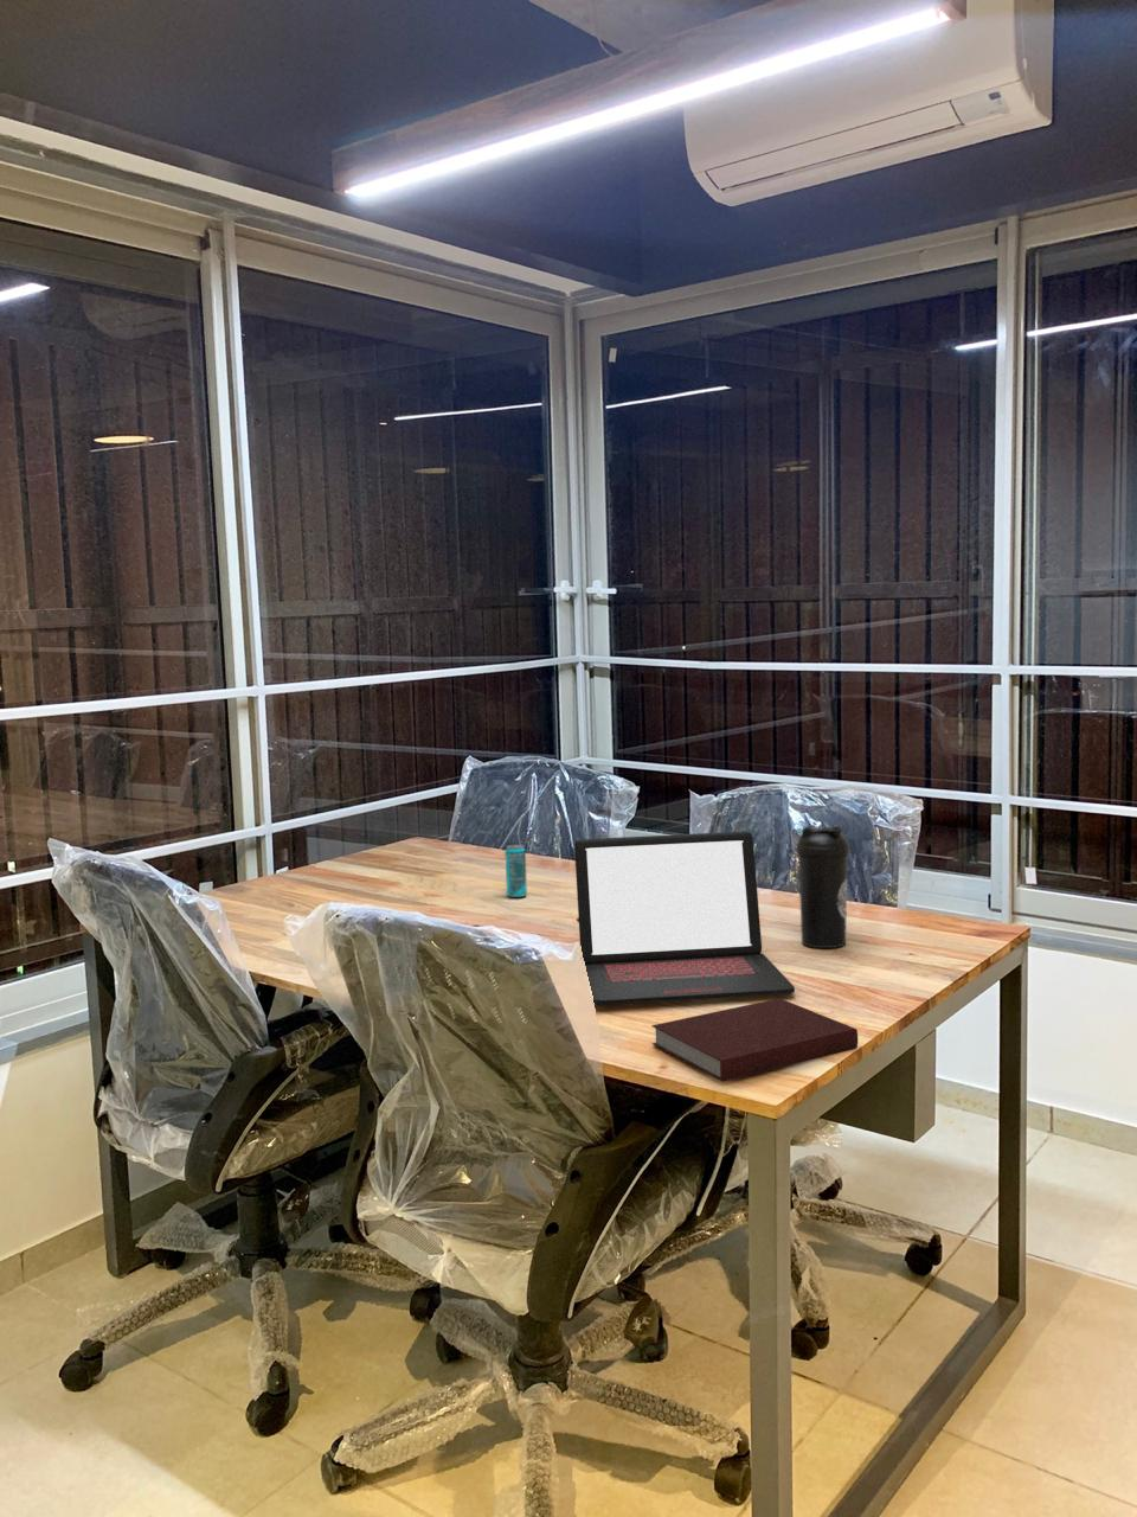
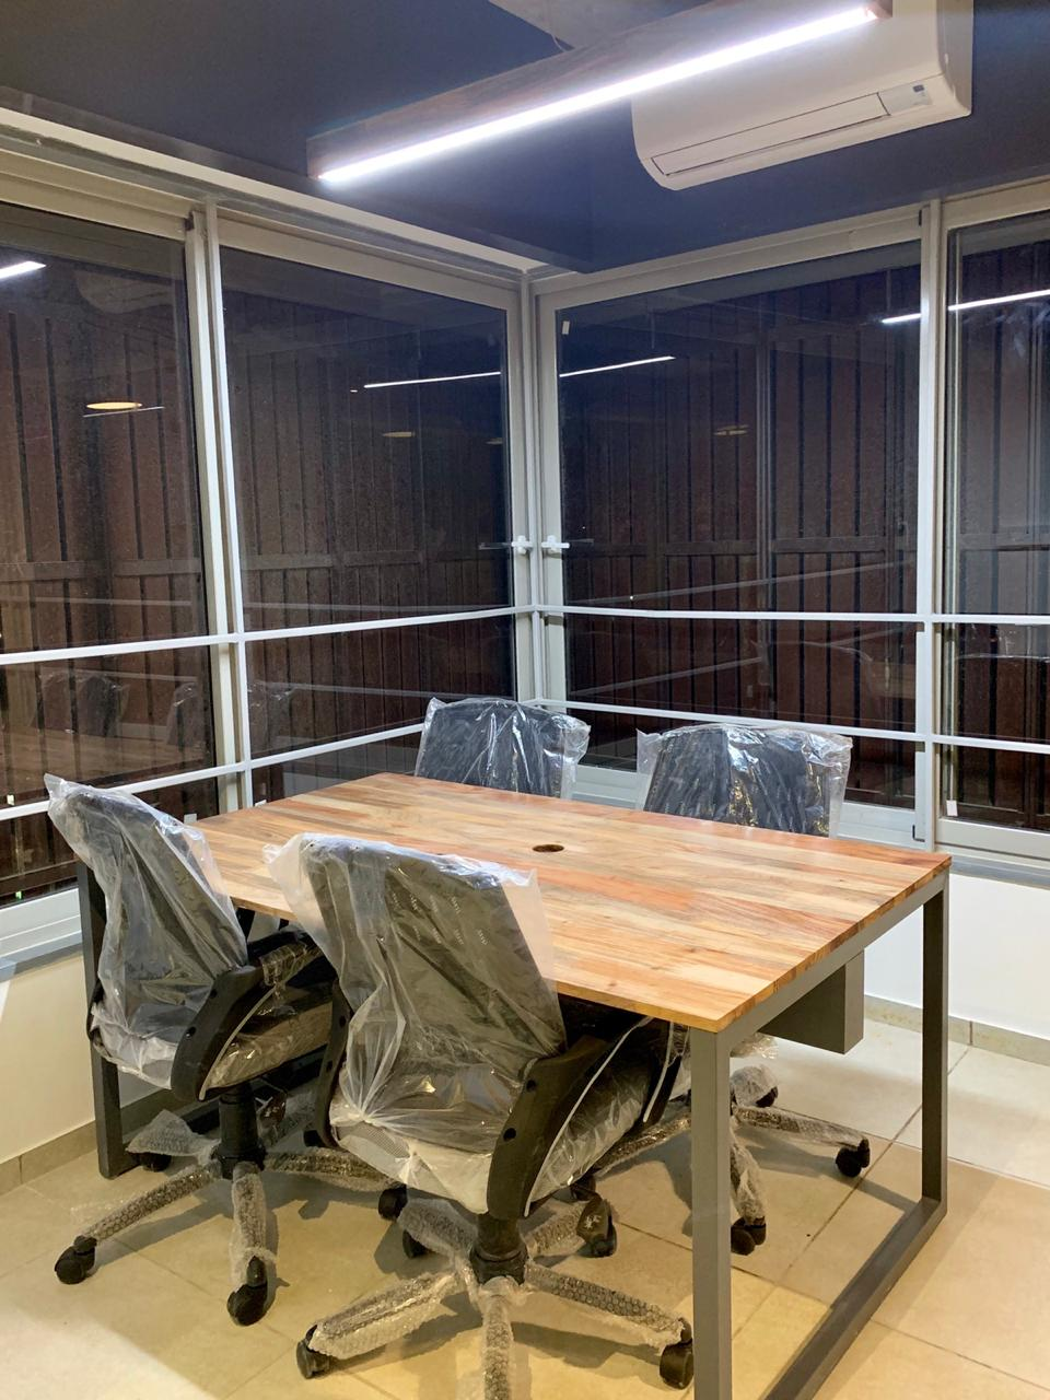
- laptop [573,831,795,1006]
- beverage can [504,843,528,898]
- notebook [651,996,859,1083]
- water bottle [794,825,850,950]
